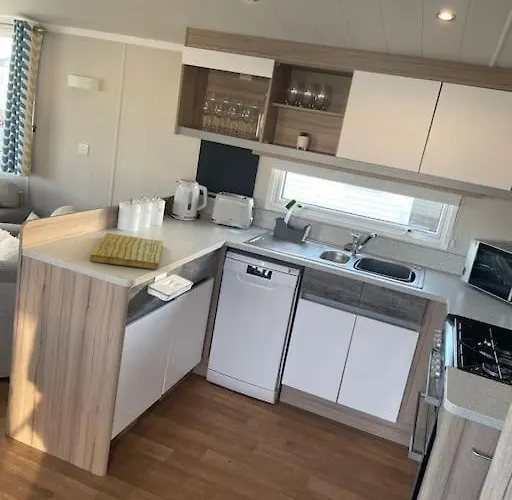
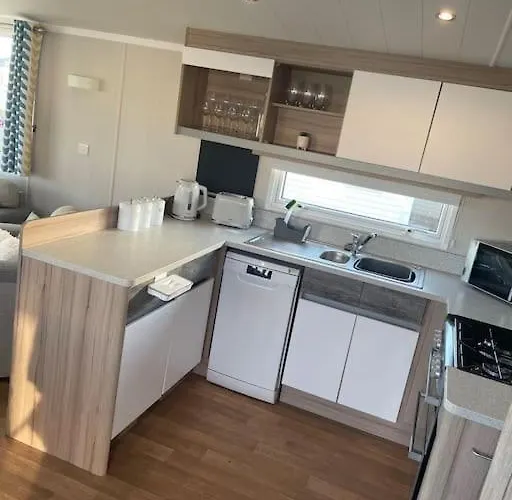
- cutting board [89,232,164,270]
